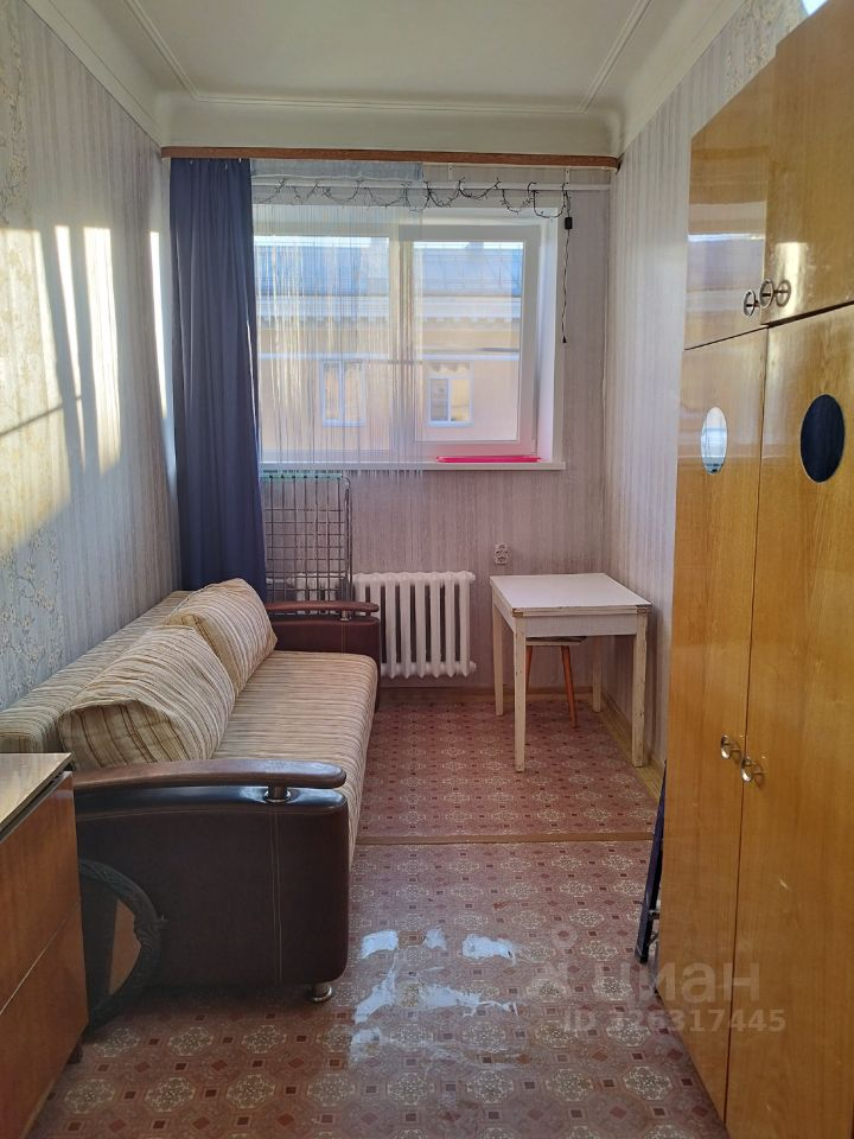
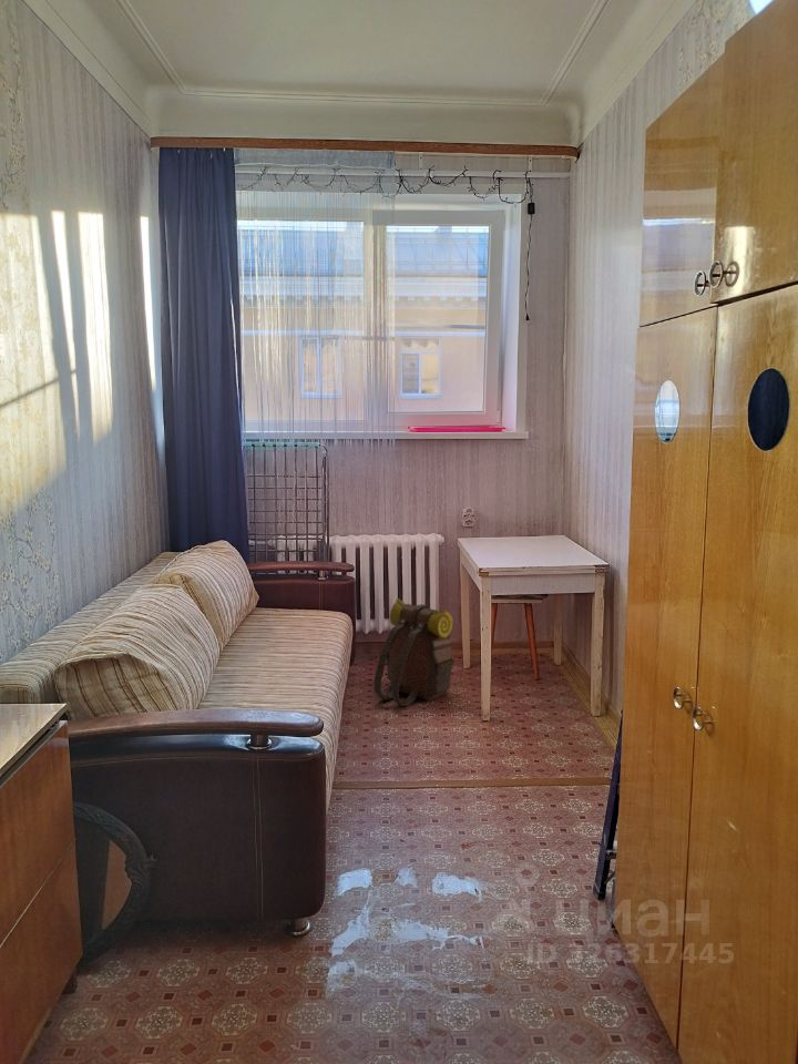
+ backpack [374,597,456,707]
